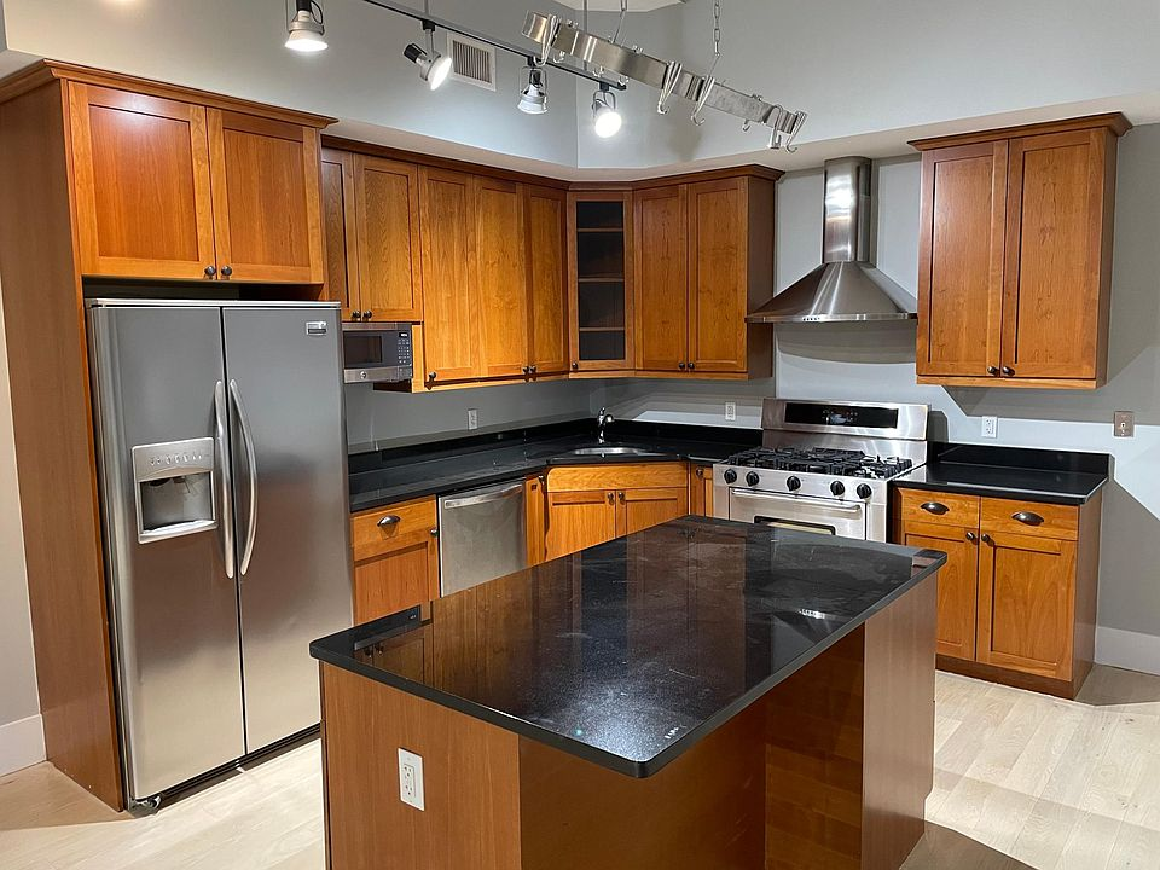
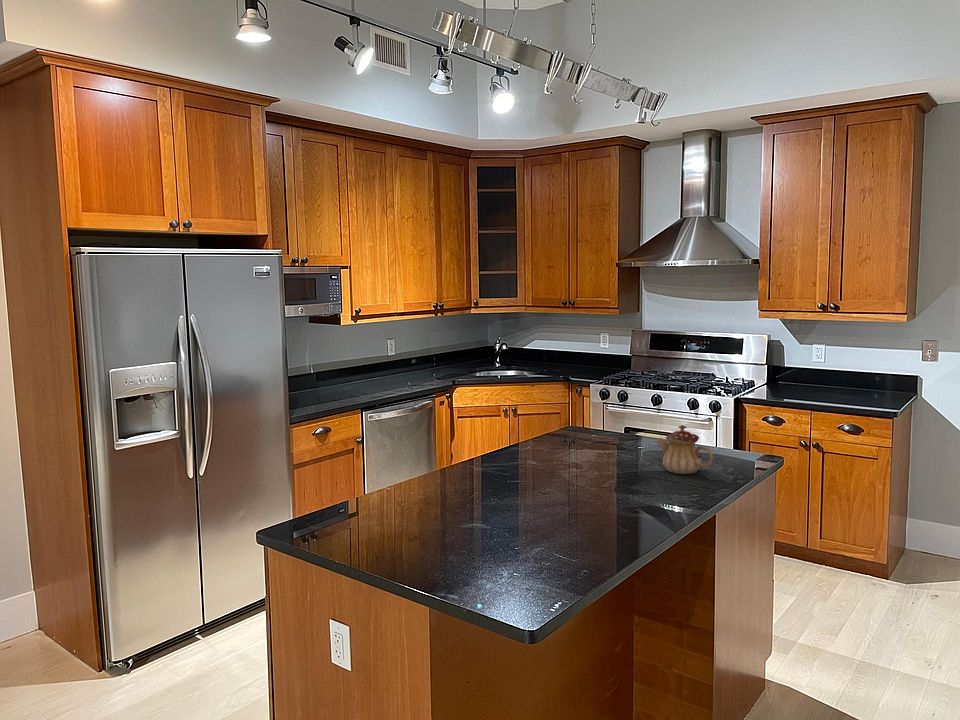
+ teapot [656,424,714,475]
